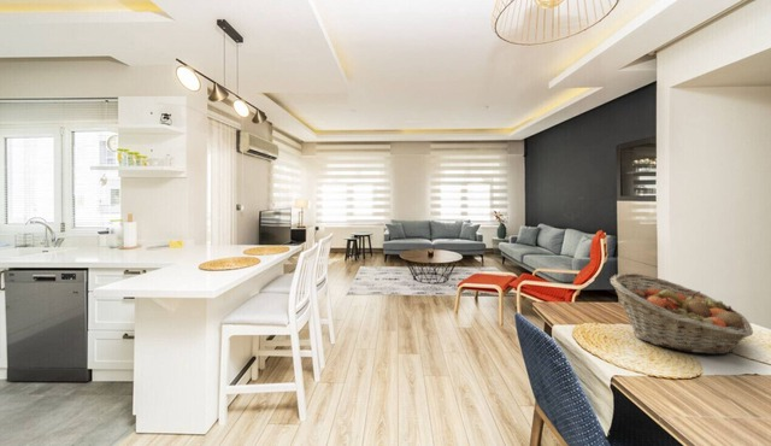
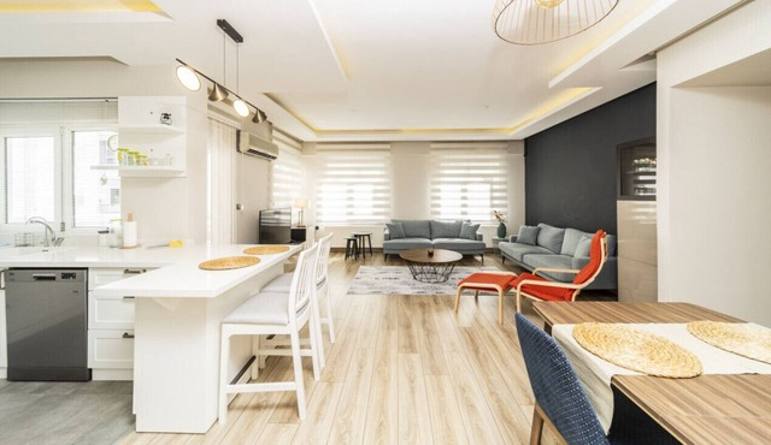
- fruit basket [610,272,754,356]
